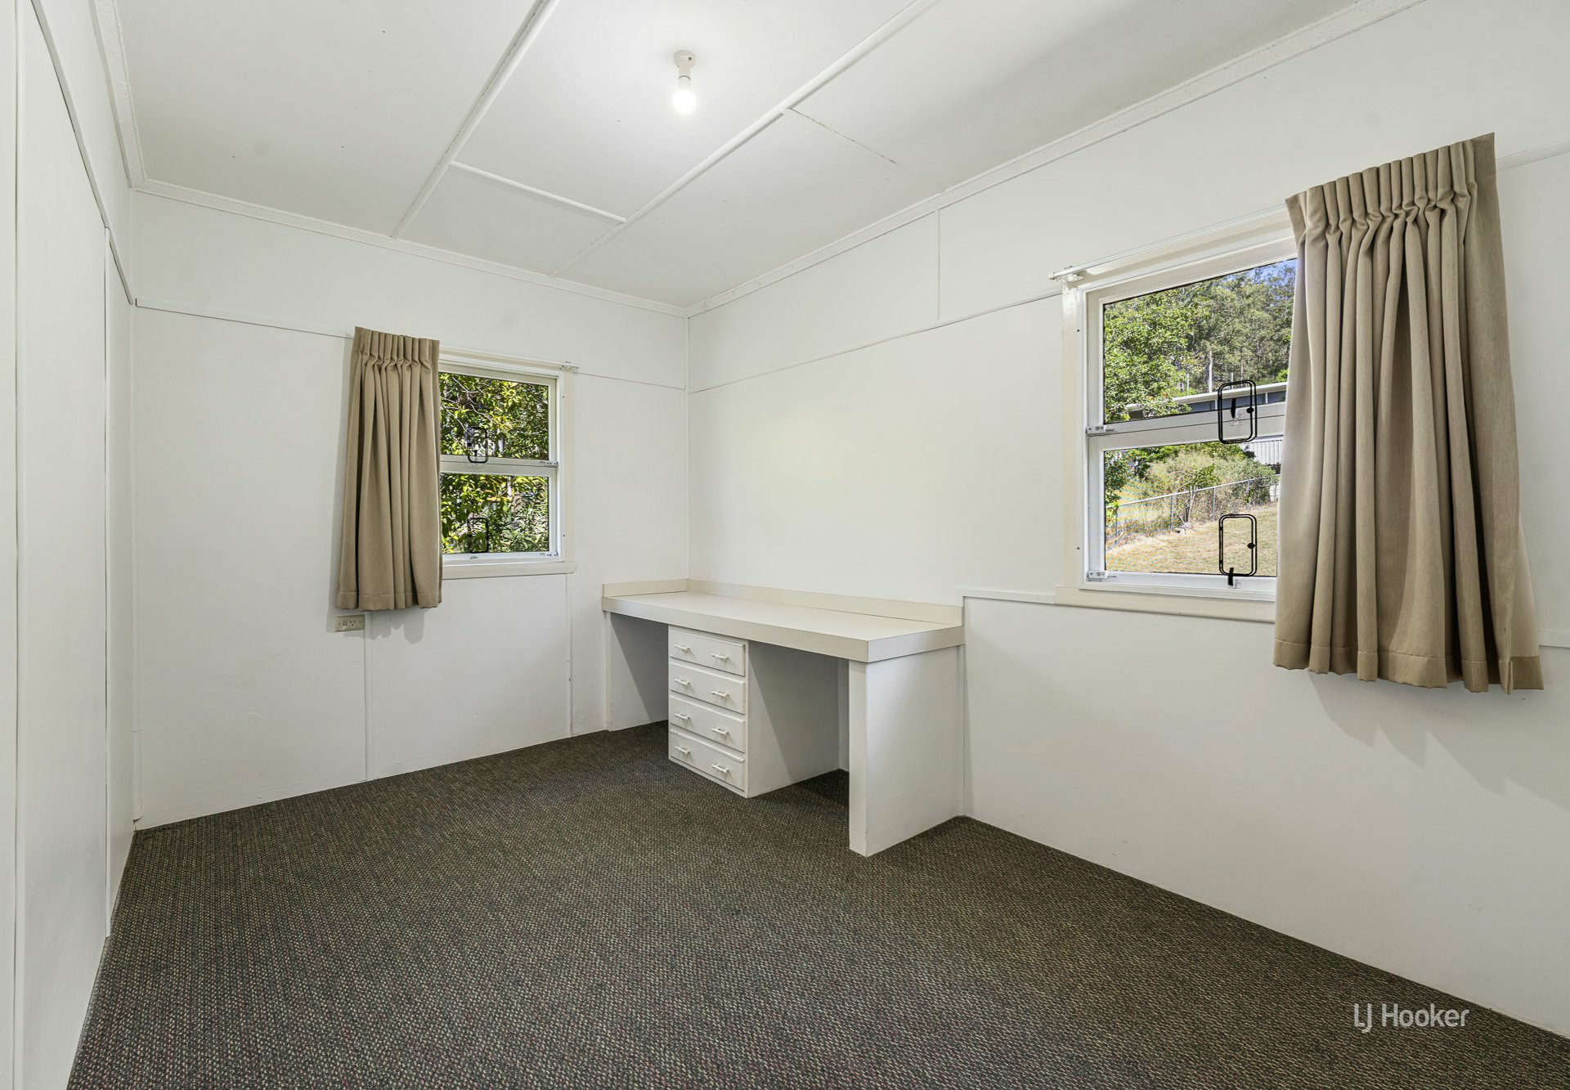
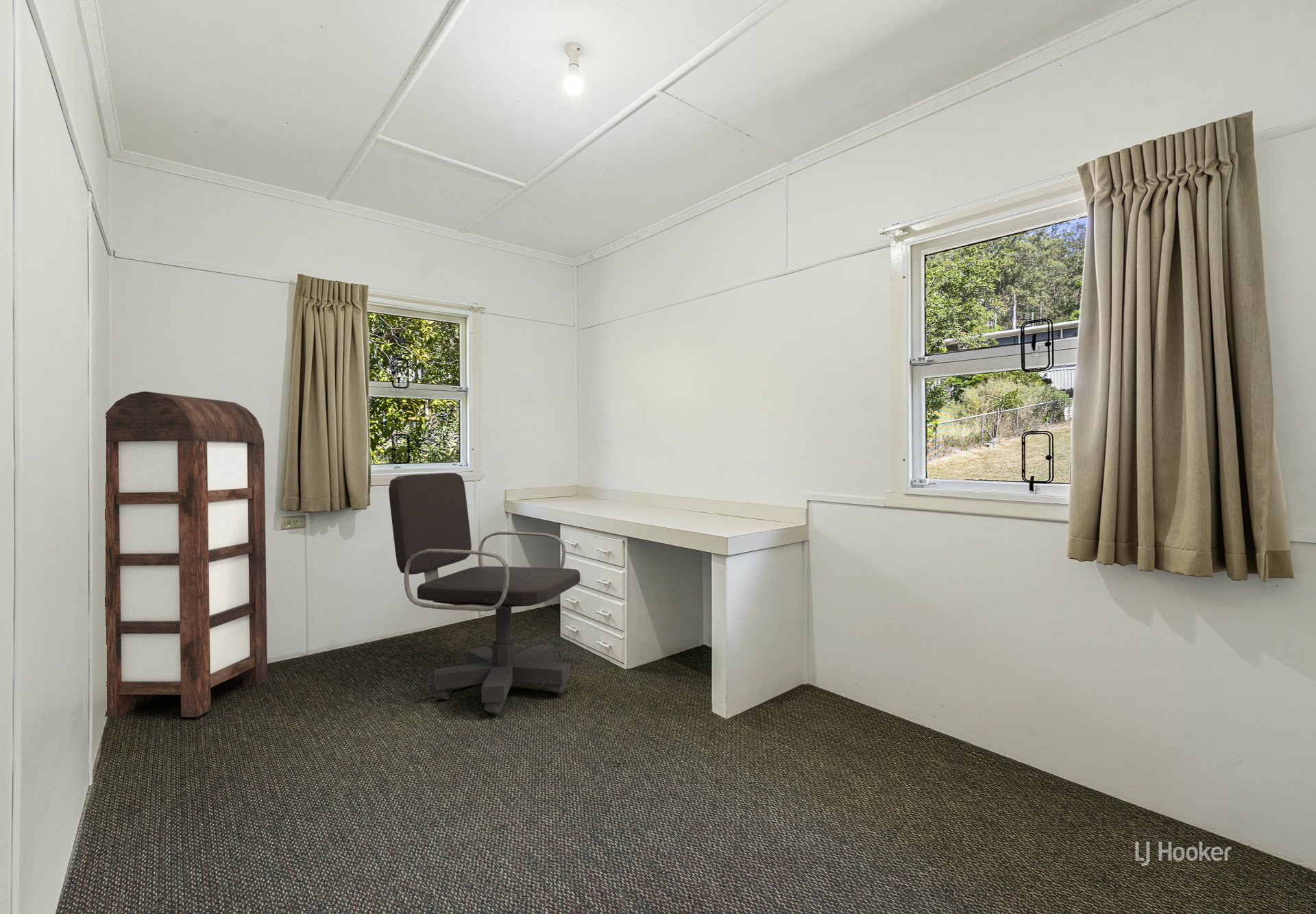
+ bookshelf [105,391,268,718]
+ office chair [388,472,581,714]
